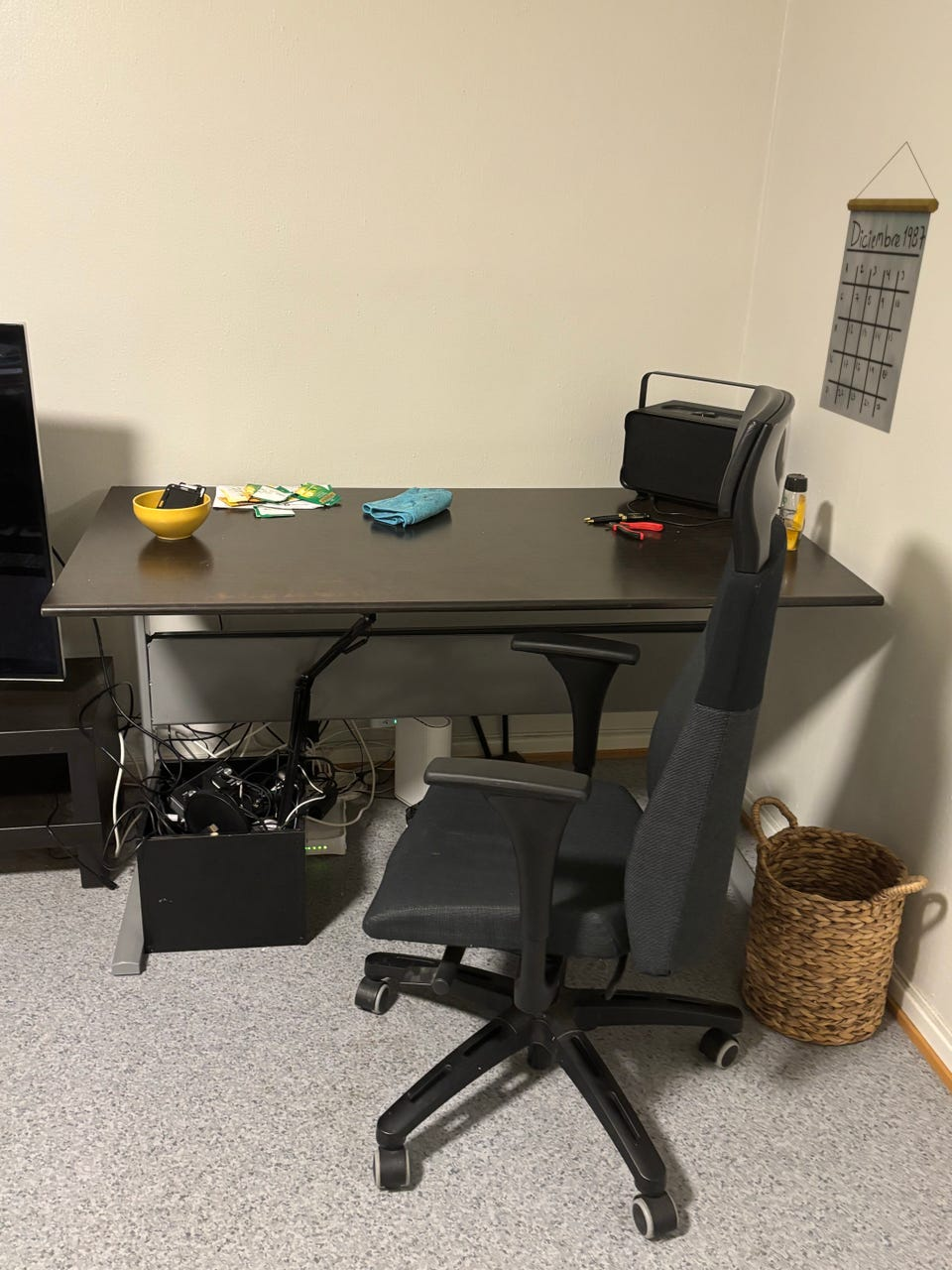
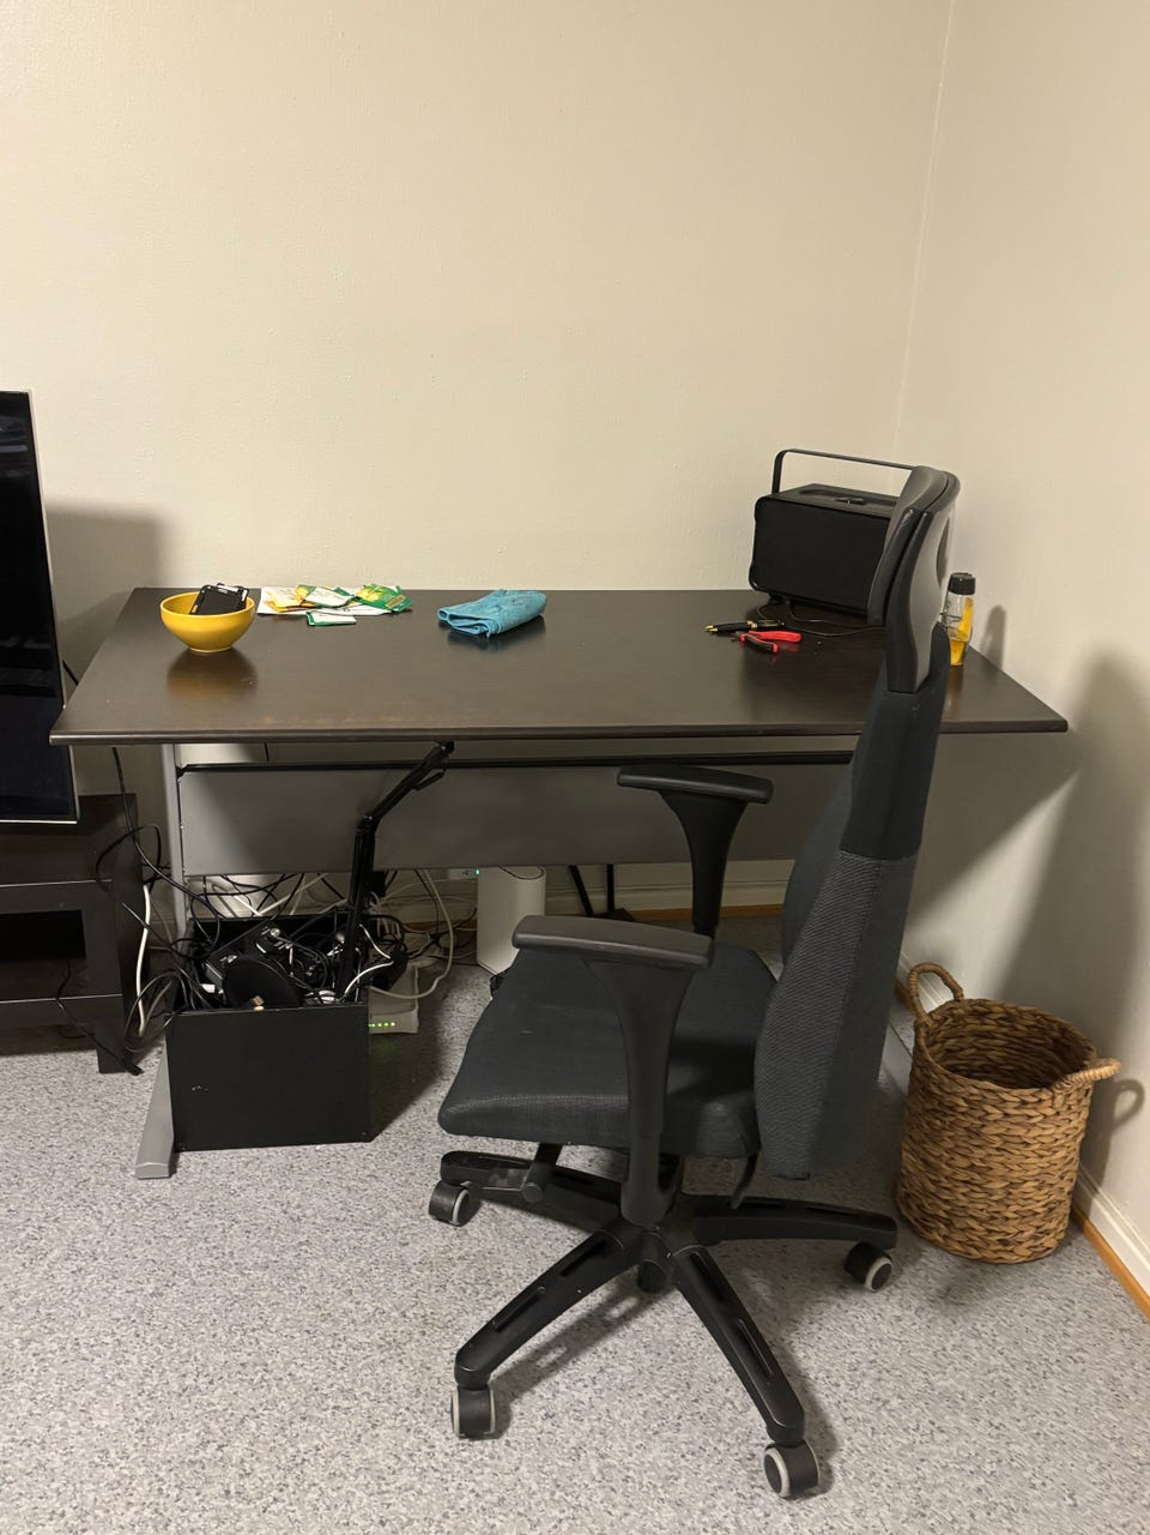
- calendar [818,141,940,435]
